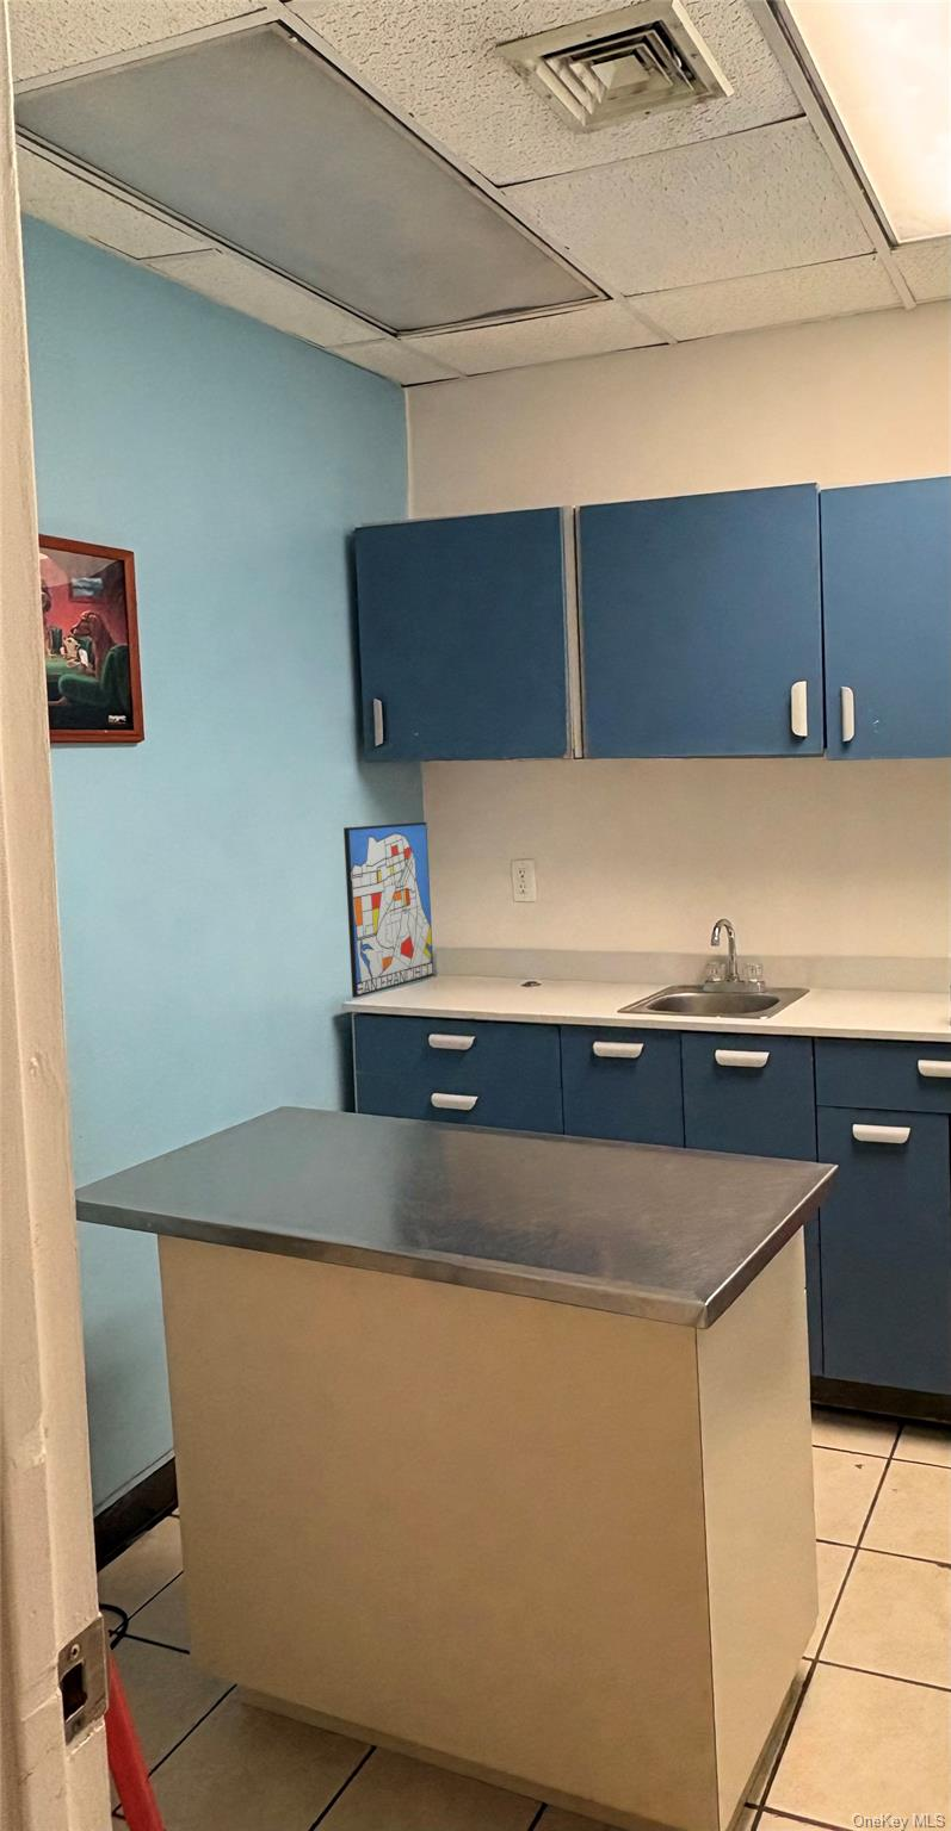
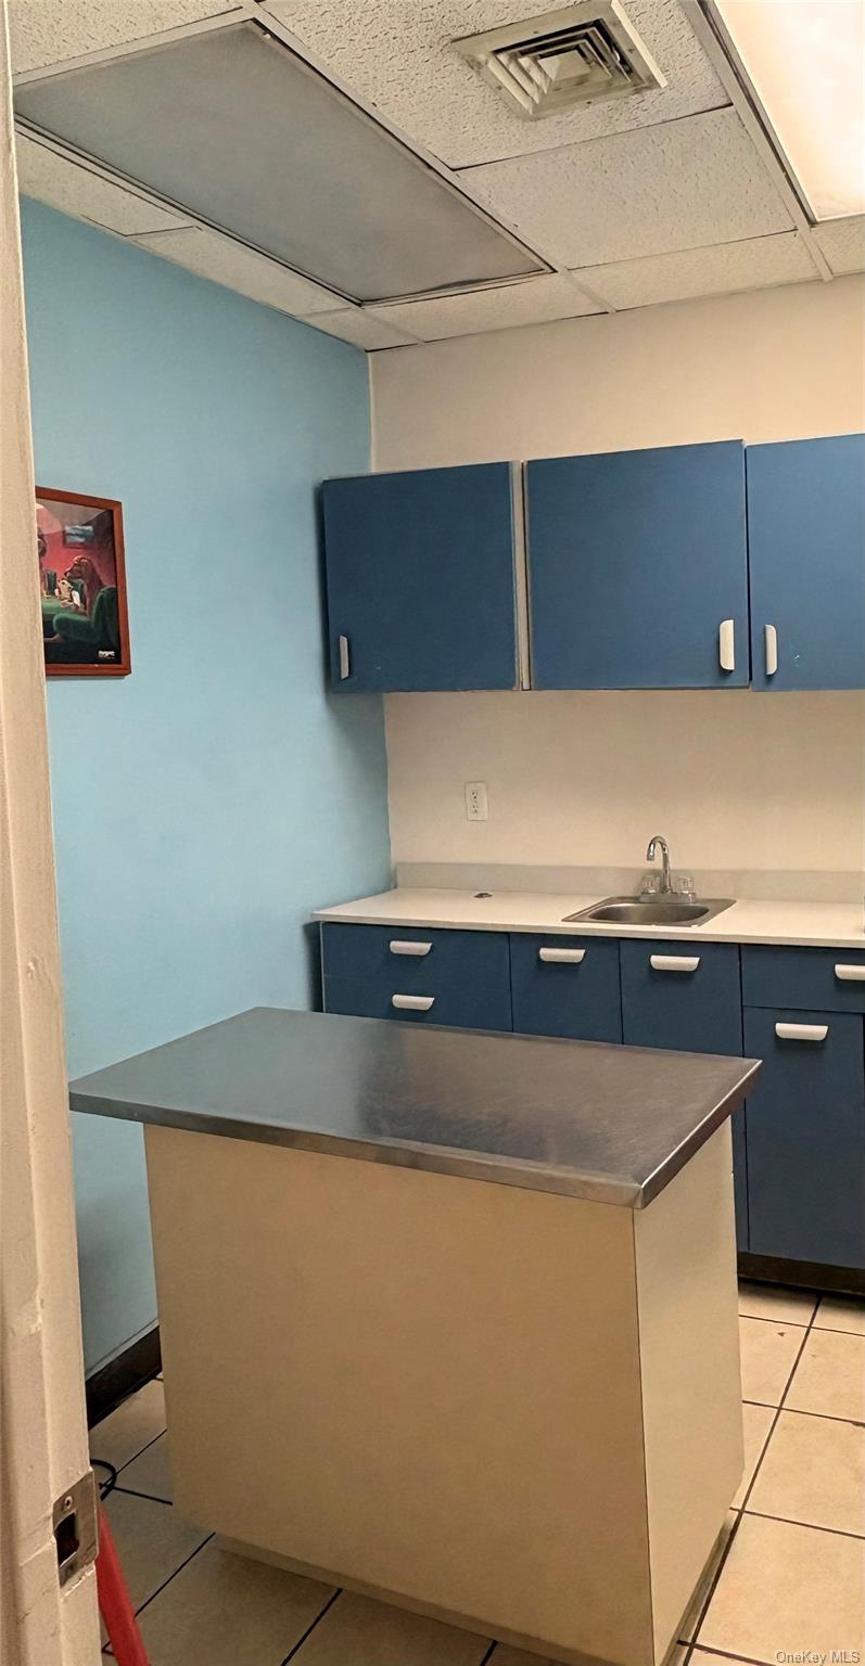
- wall art [343,821,435,999]
